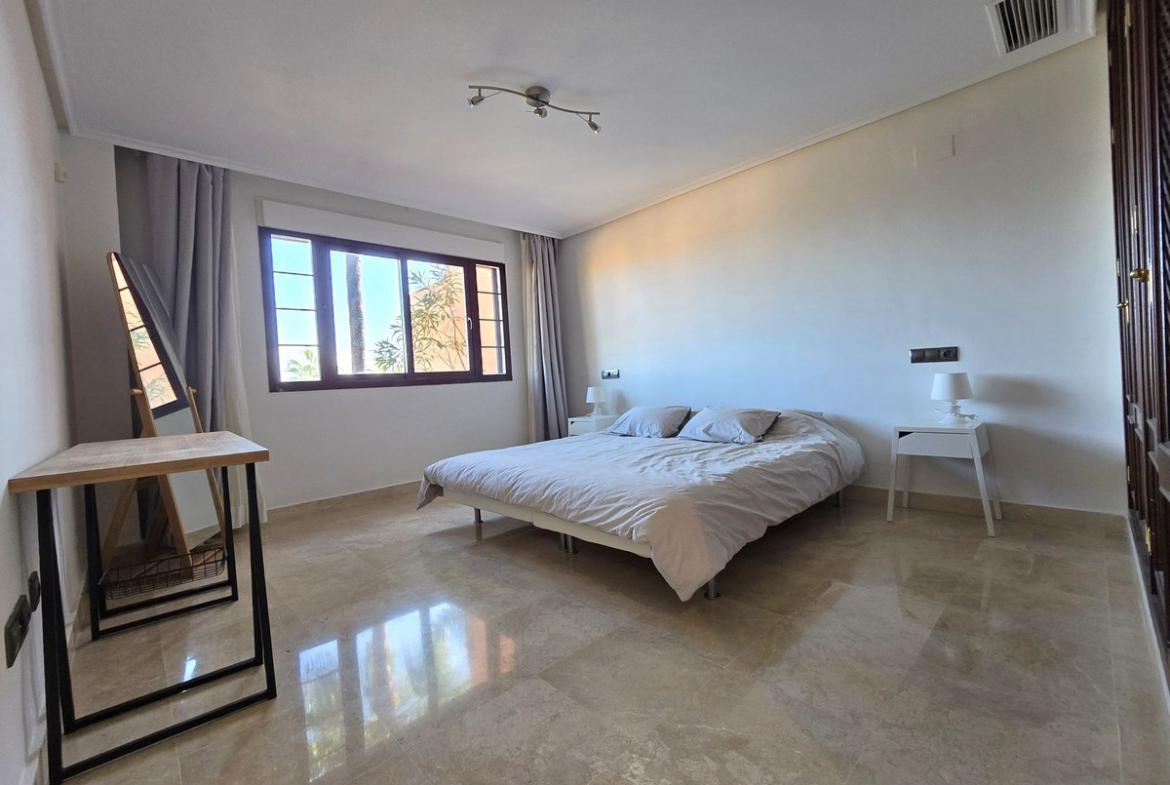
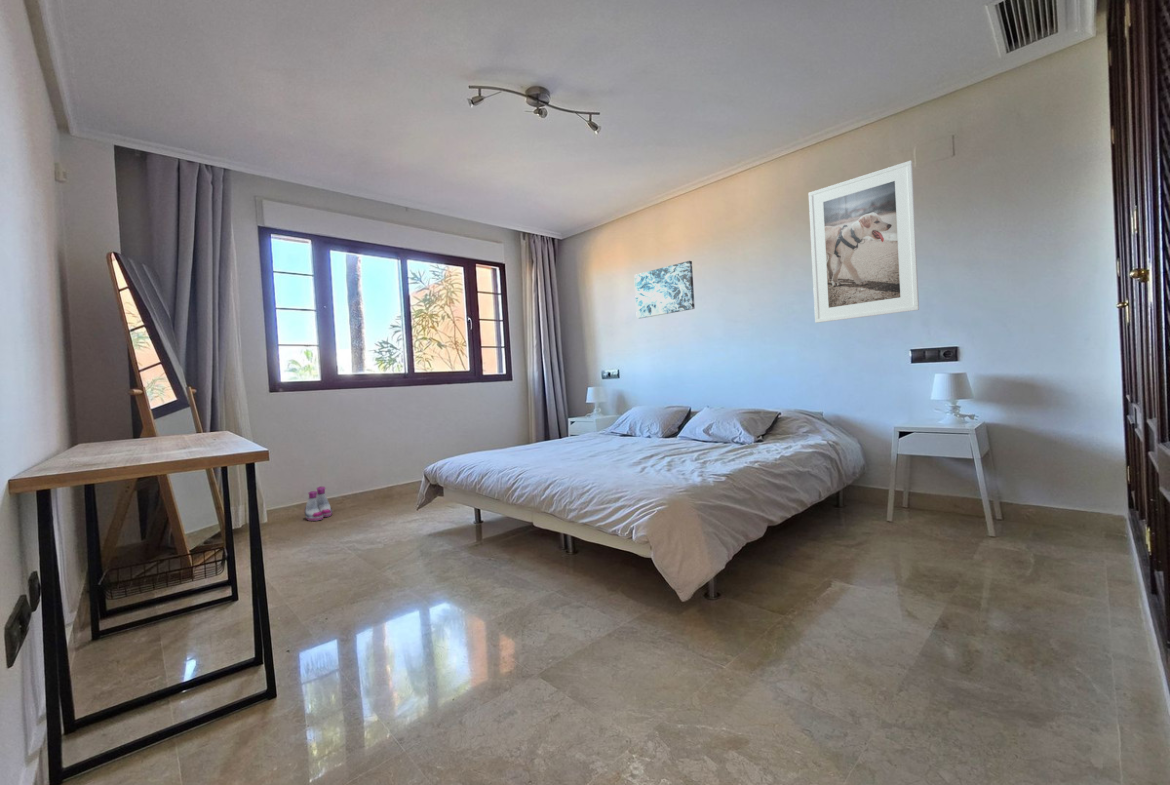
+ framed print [808,160,920,324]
+ wall art [633,260,696,319]
+ boots [304,486,333,522]
